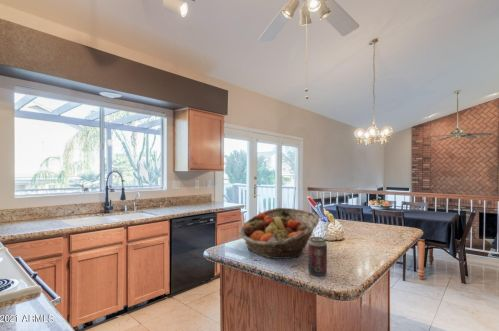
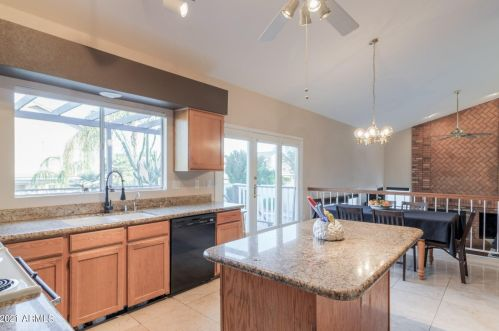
- fruit basket [237,207,320,260]
- beverage can [307,236,328,277]
